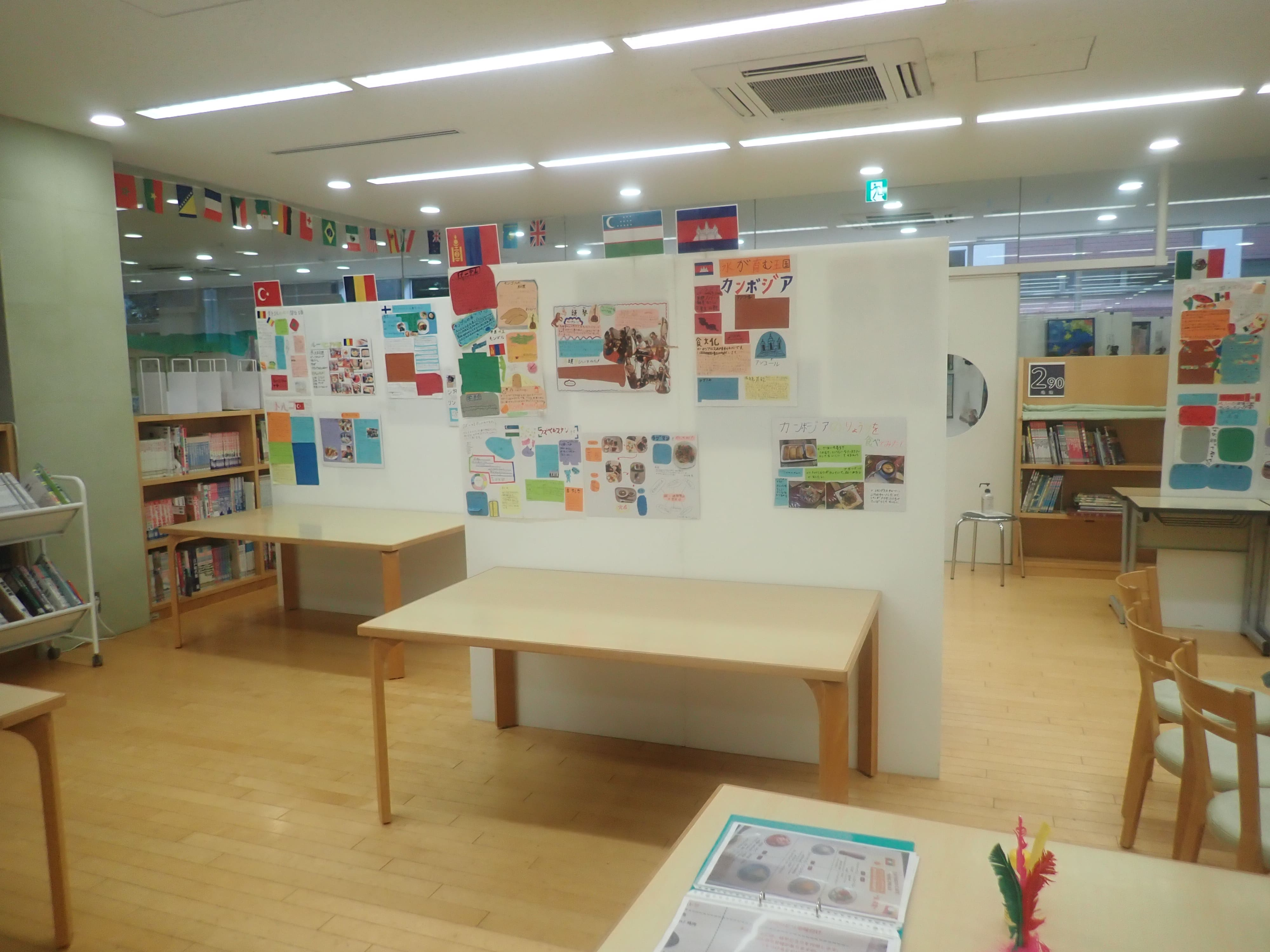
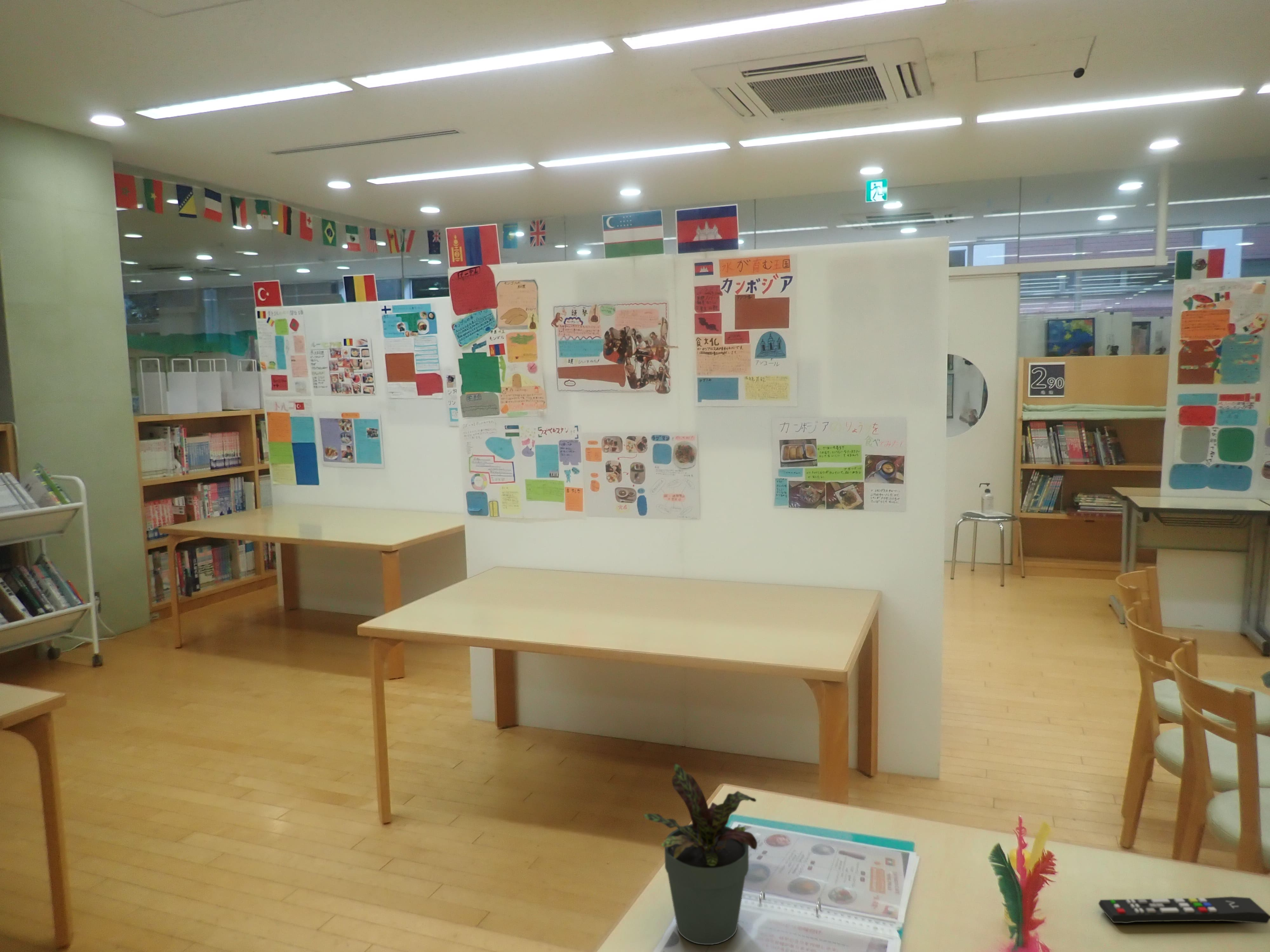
+ smoke detector [1073,67,1085,78]
+ remote control [1098,896,1270,924]
+ potted plant [644,763,758,945]
